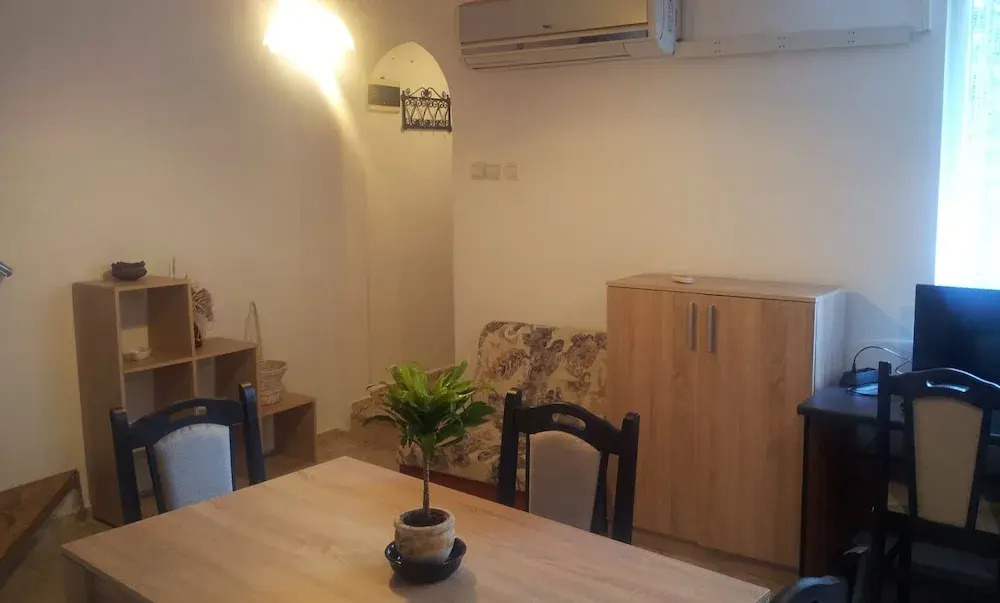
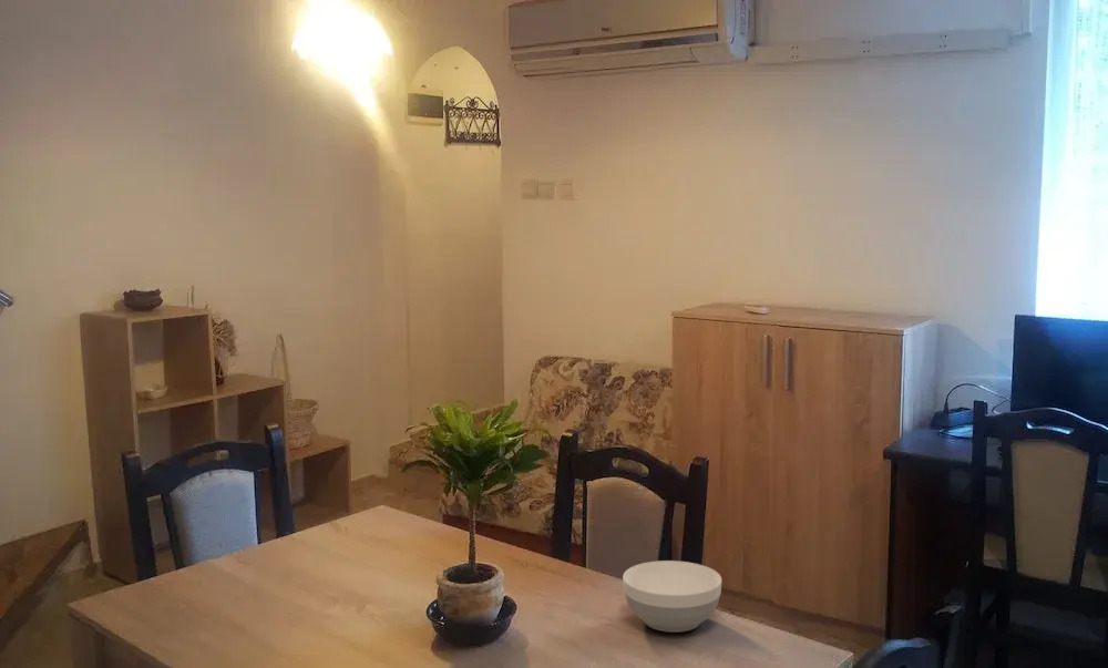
+ bowl [622,559,722,634]
